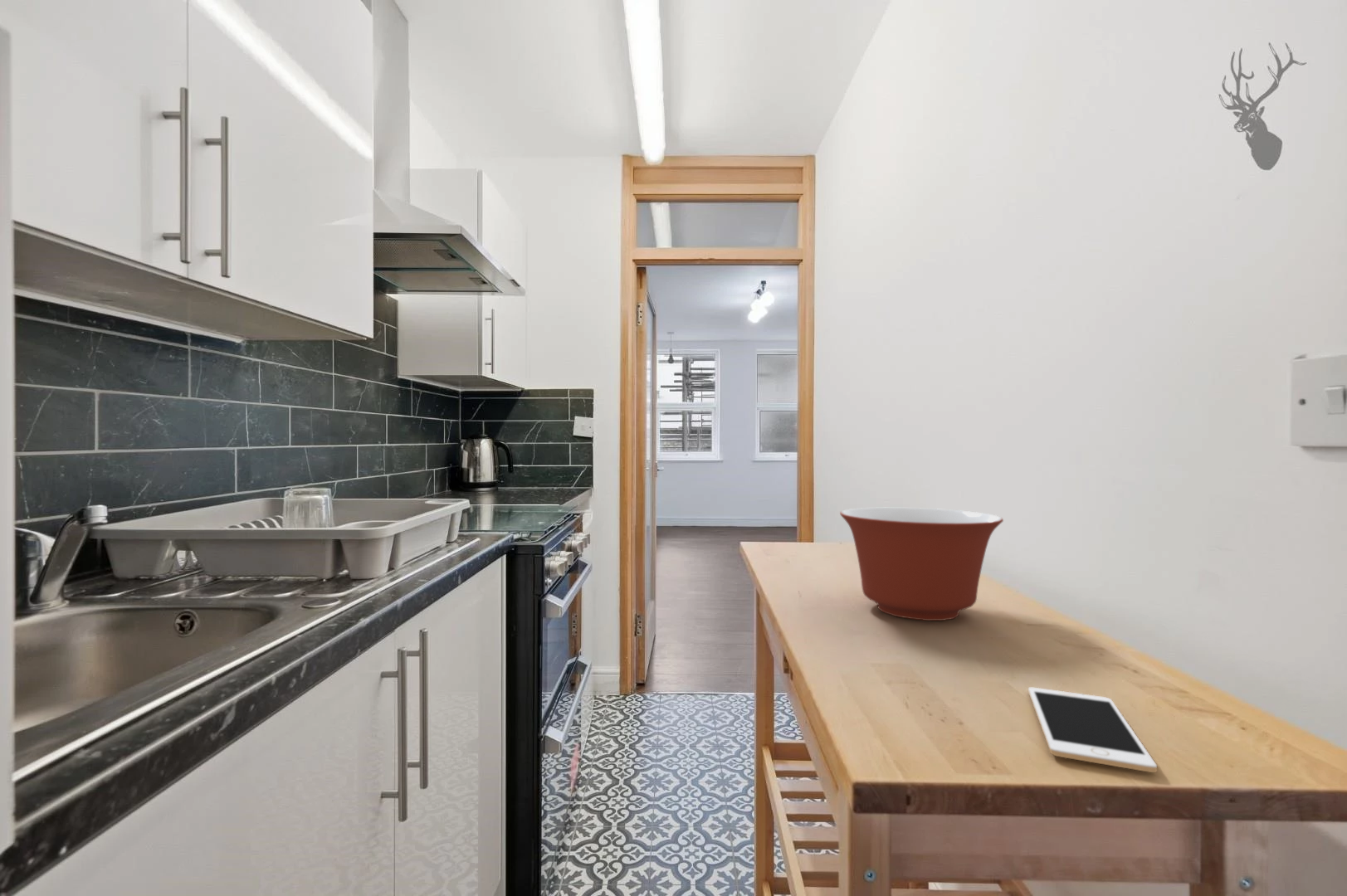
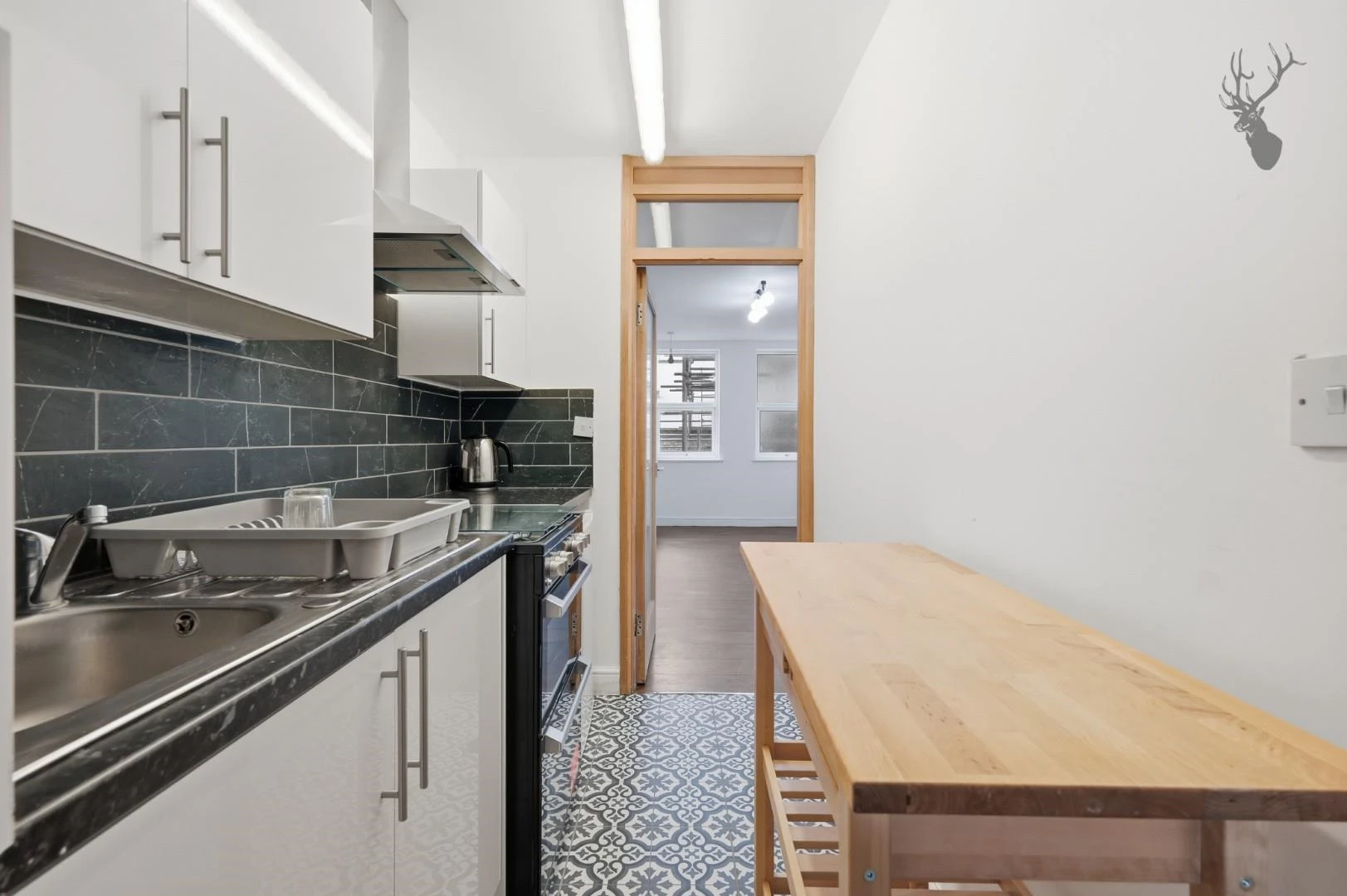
- cell phone [1027,687,1158,773]
- mixing bowl [839,507,1004,621]
